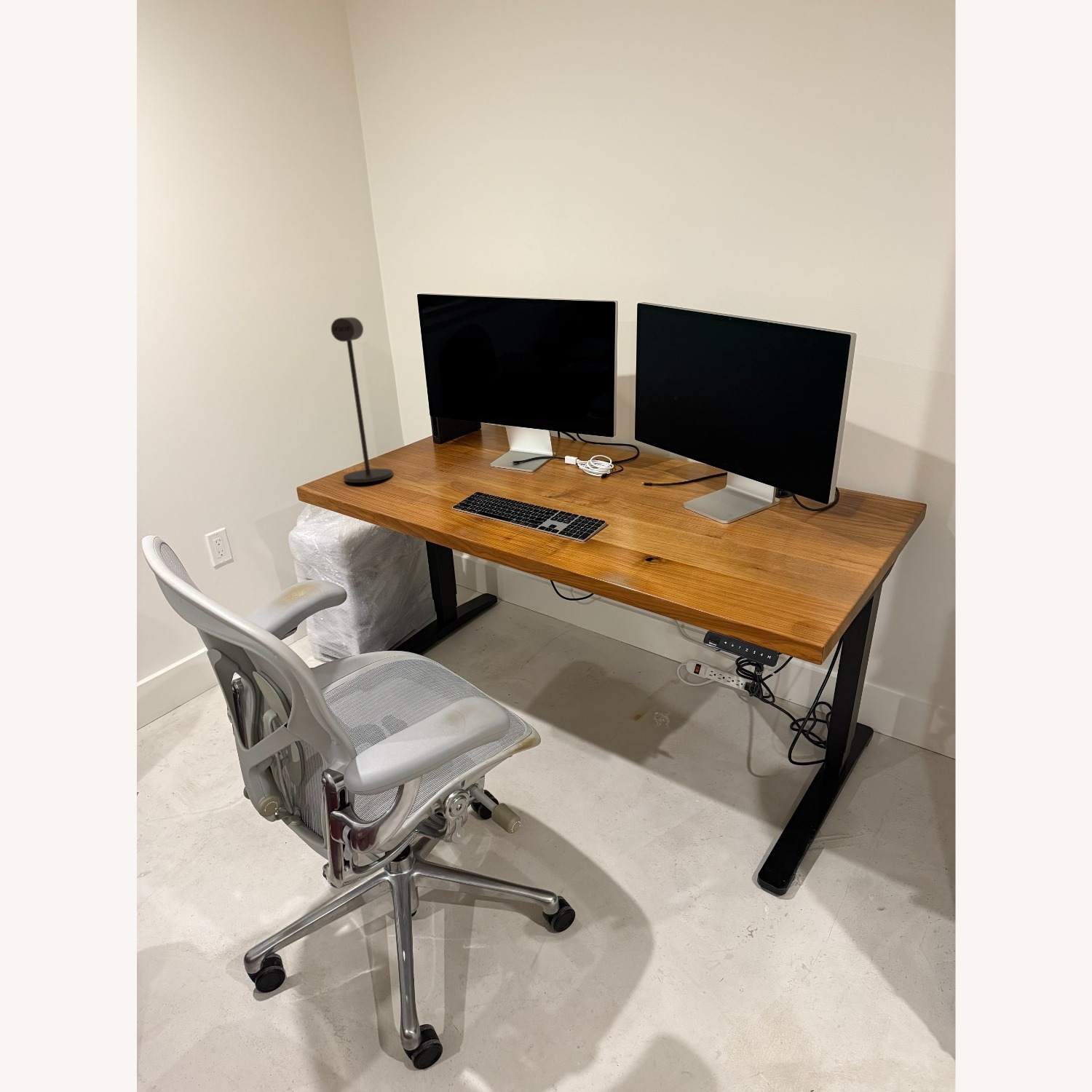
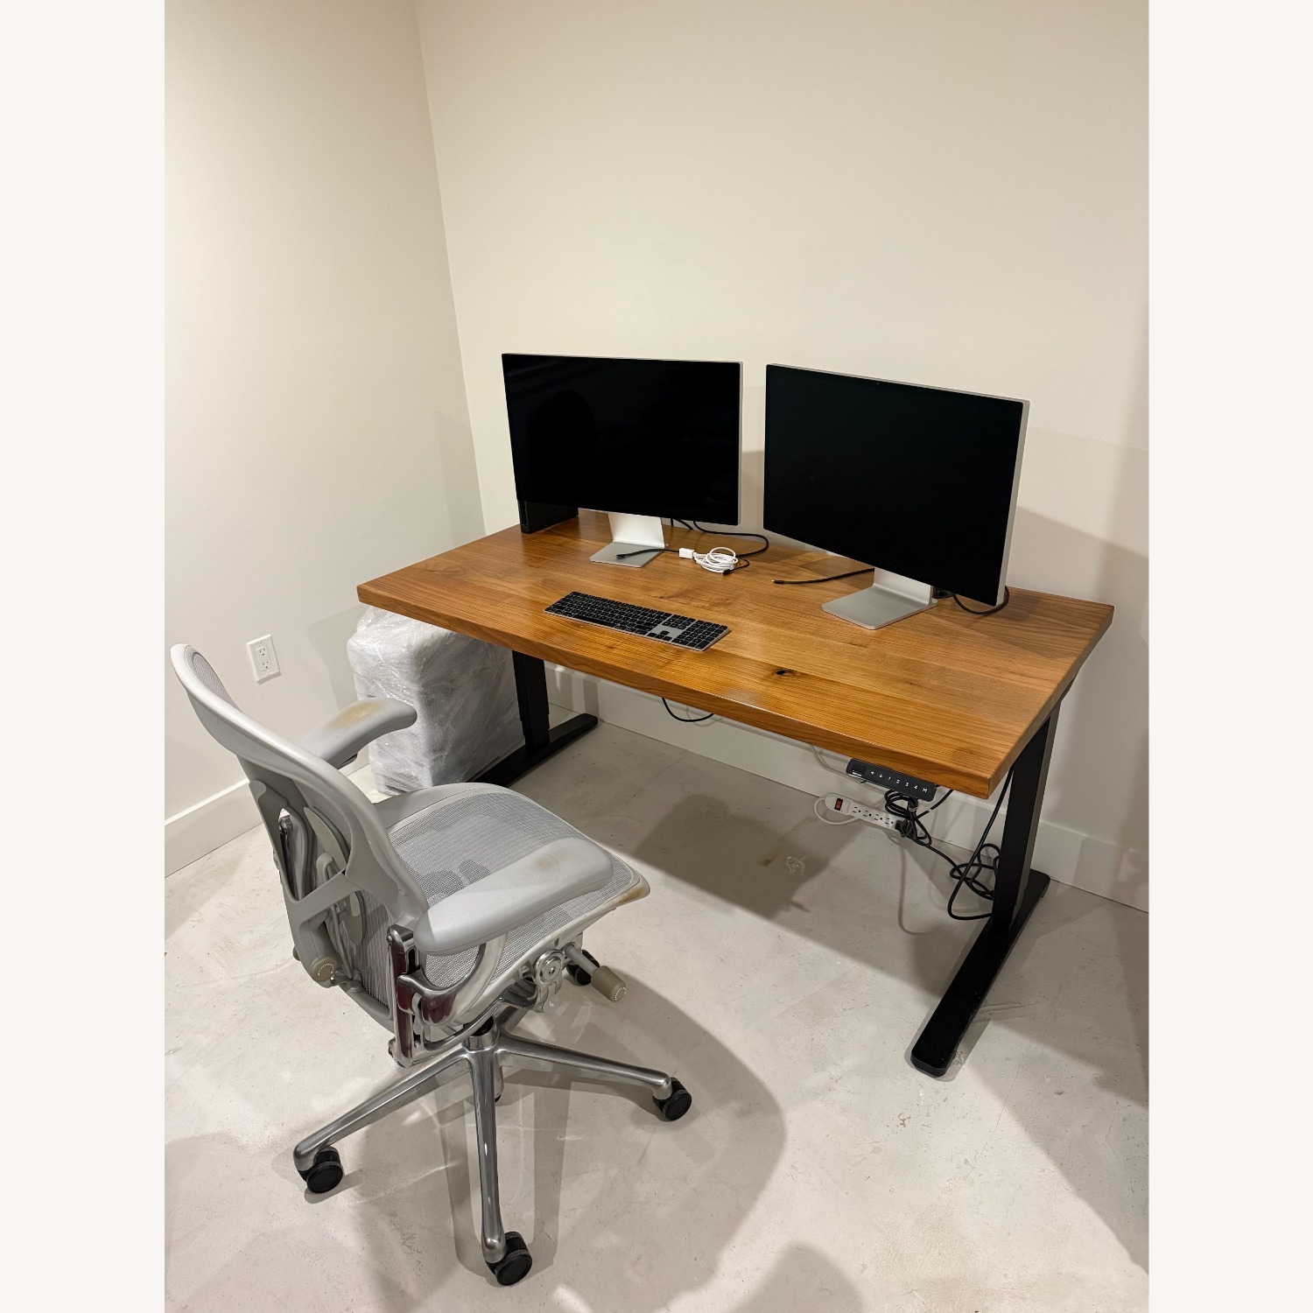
- desk lamp [331,317,394,483]
